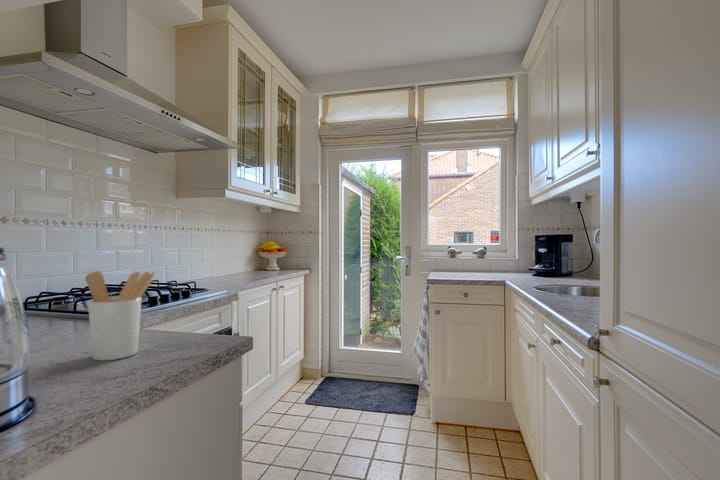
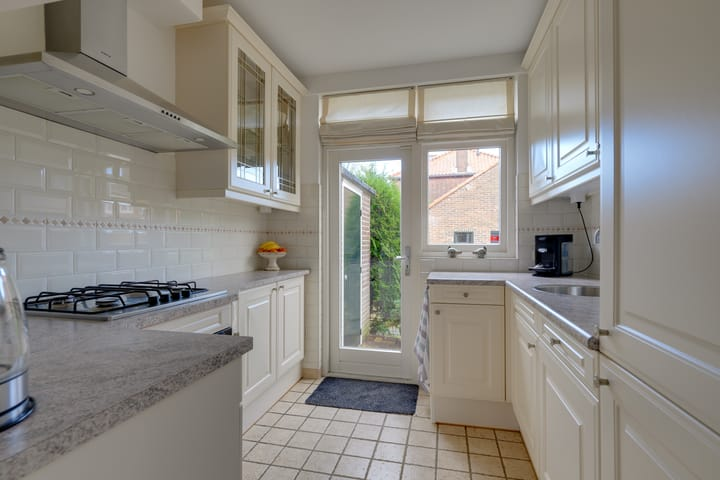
- utensil holder [84,270,156,362]
